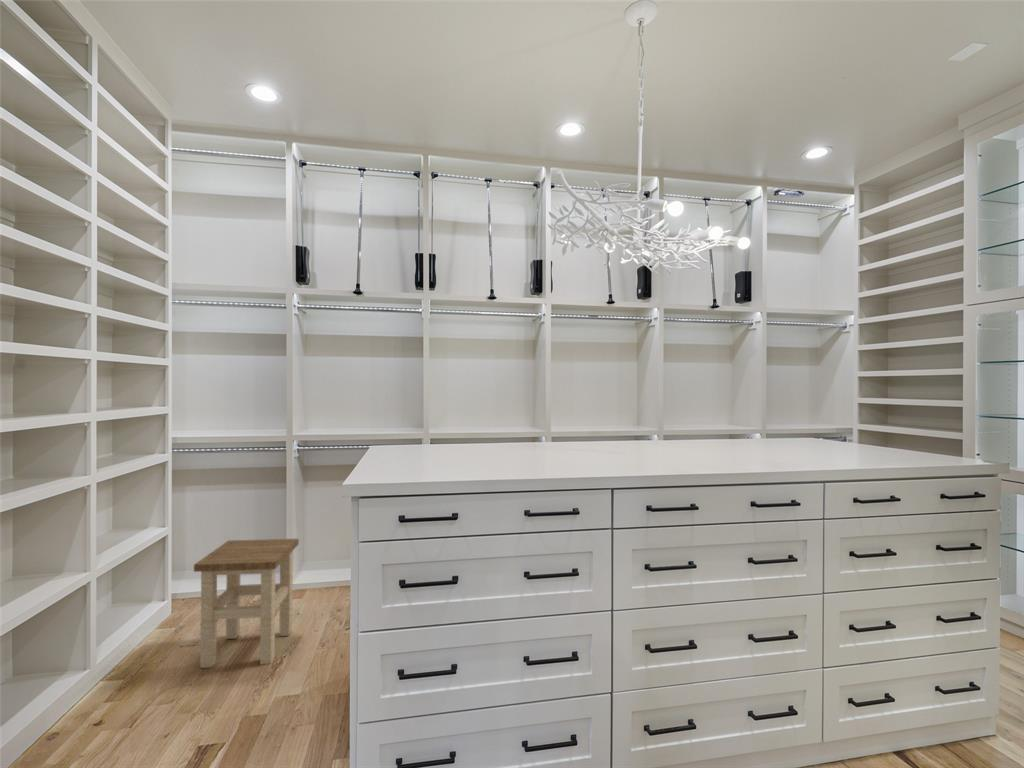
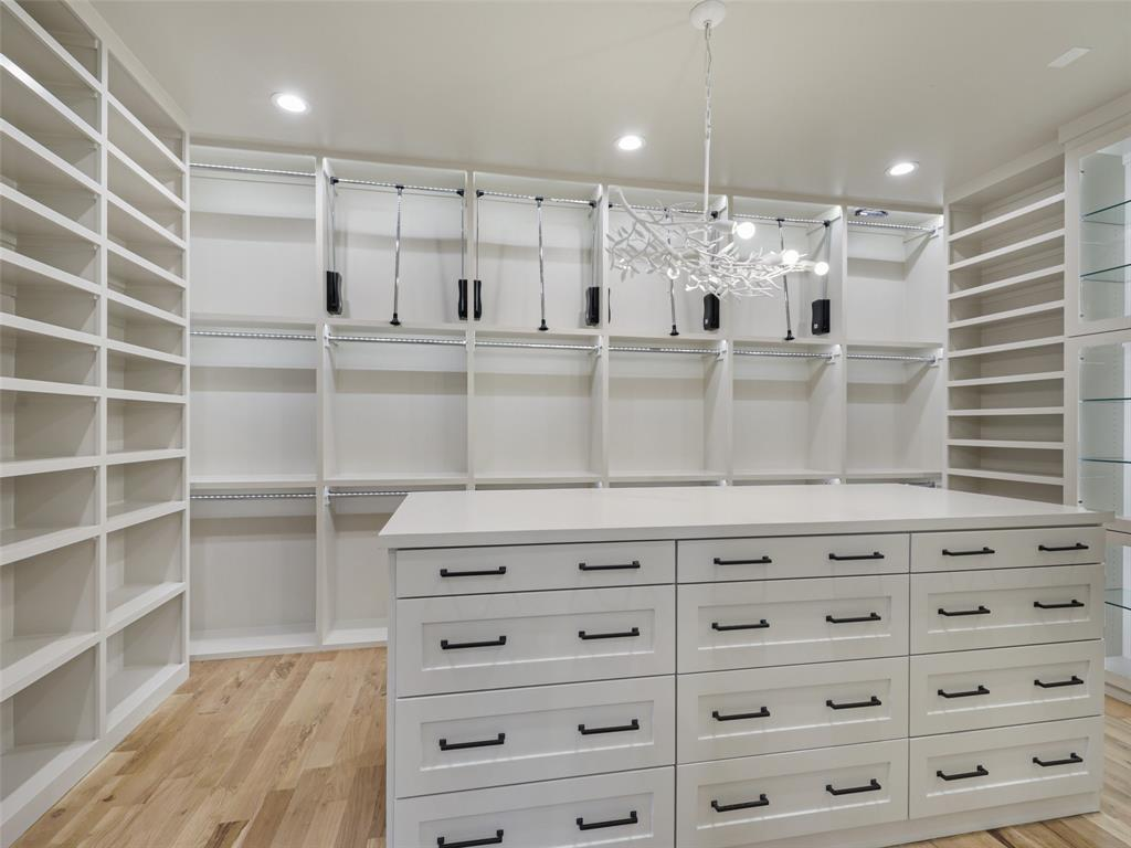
- stool [193,538,300,669]
